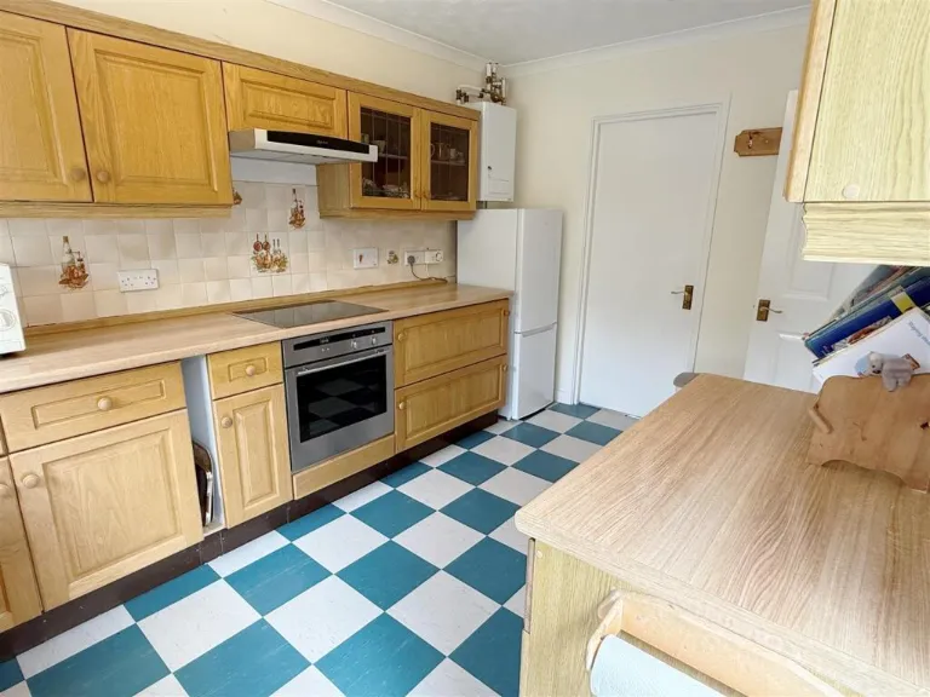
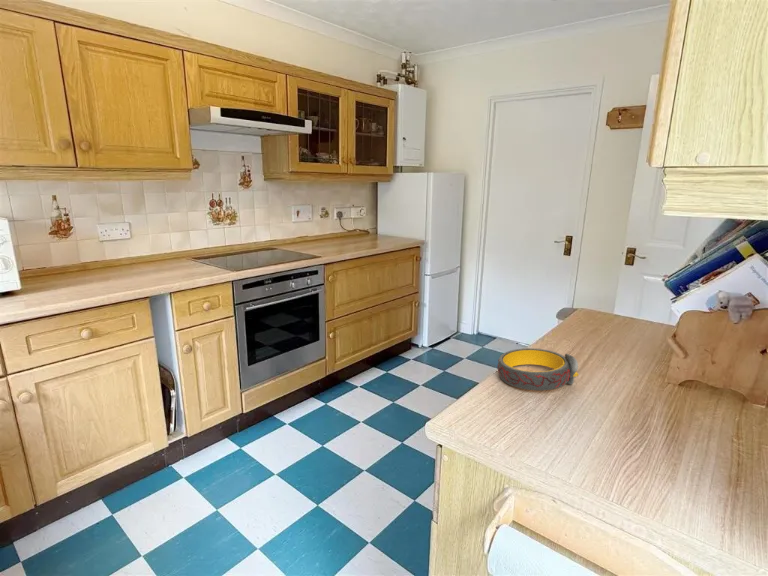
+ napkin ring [496,347,580,391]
